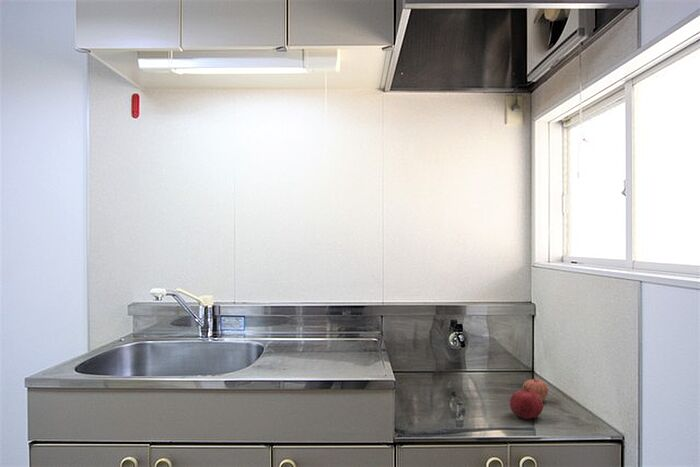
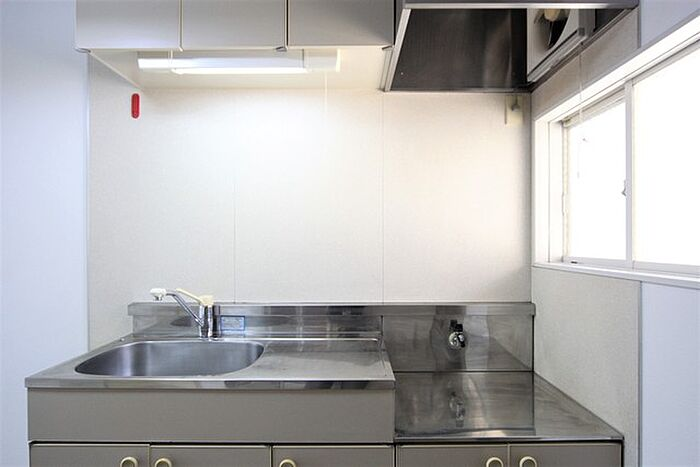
- apple [522,377,549,402]
- fruit [509,386,544,420]
